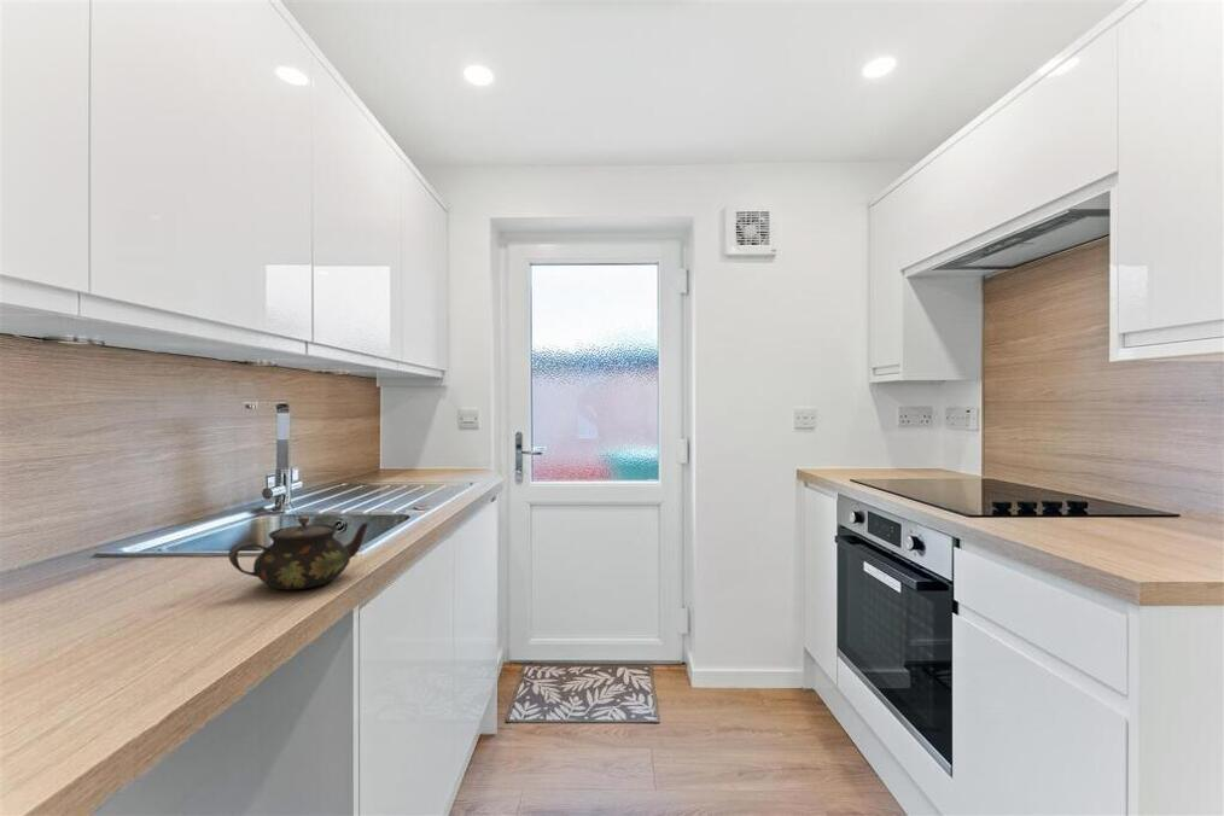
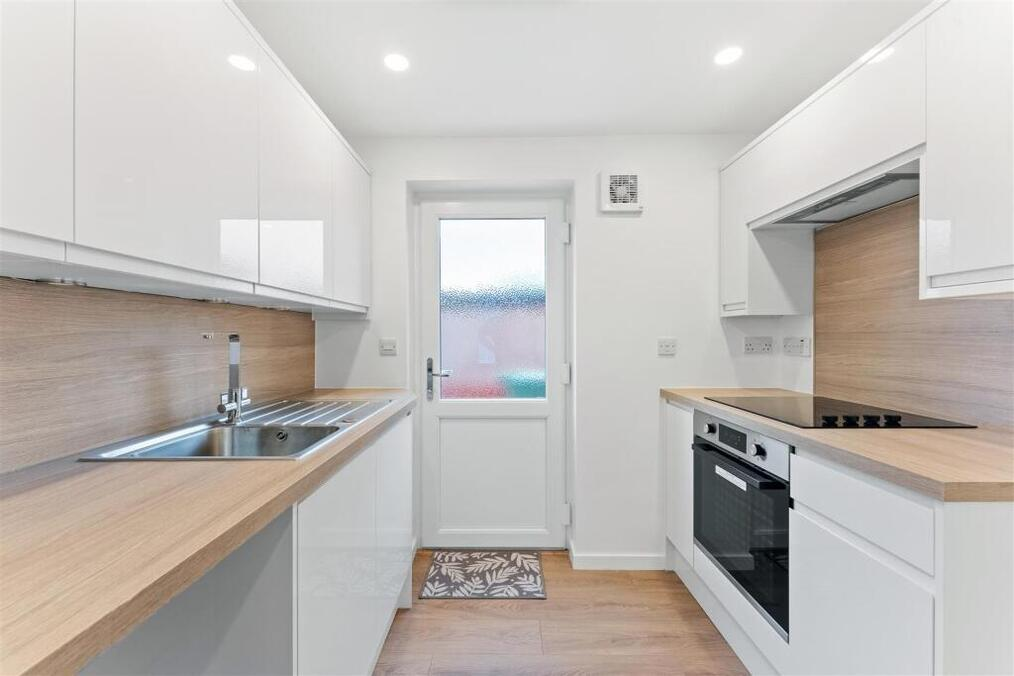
- teapot [228,515,371,590]
